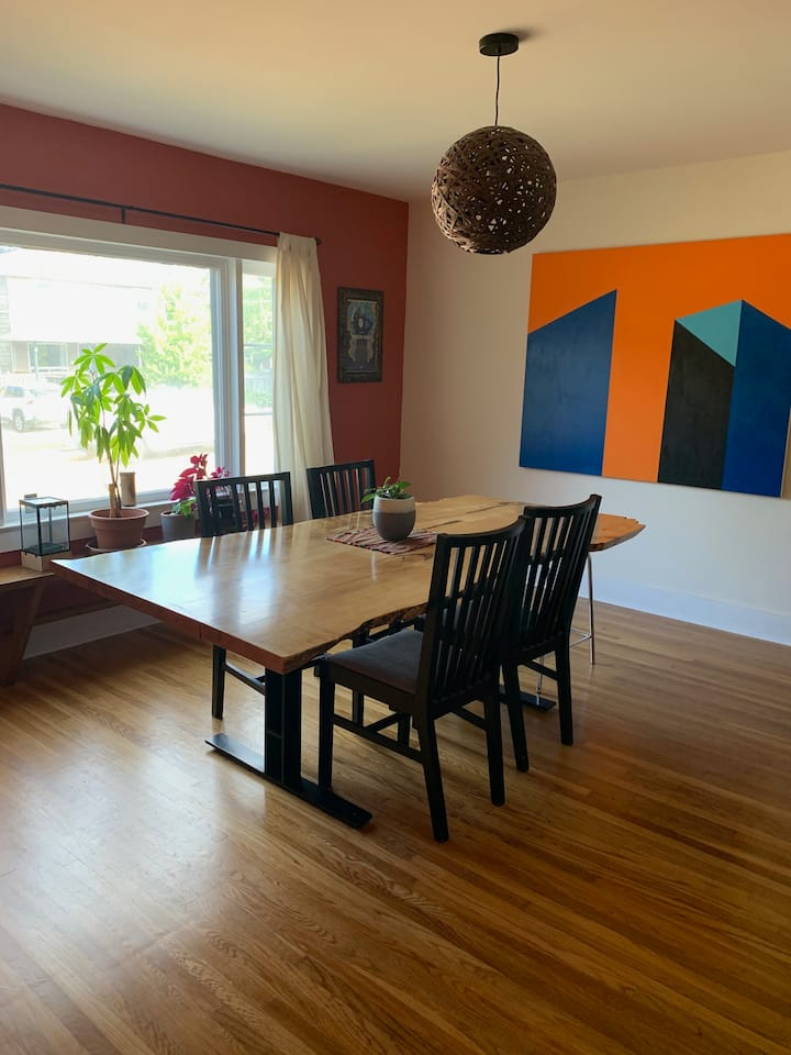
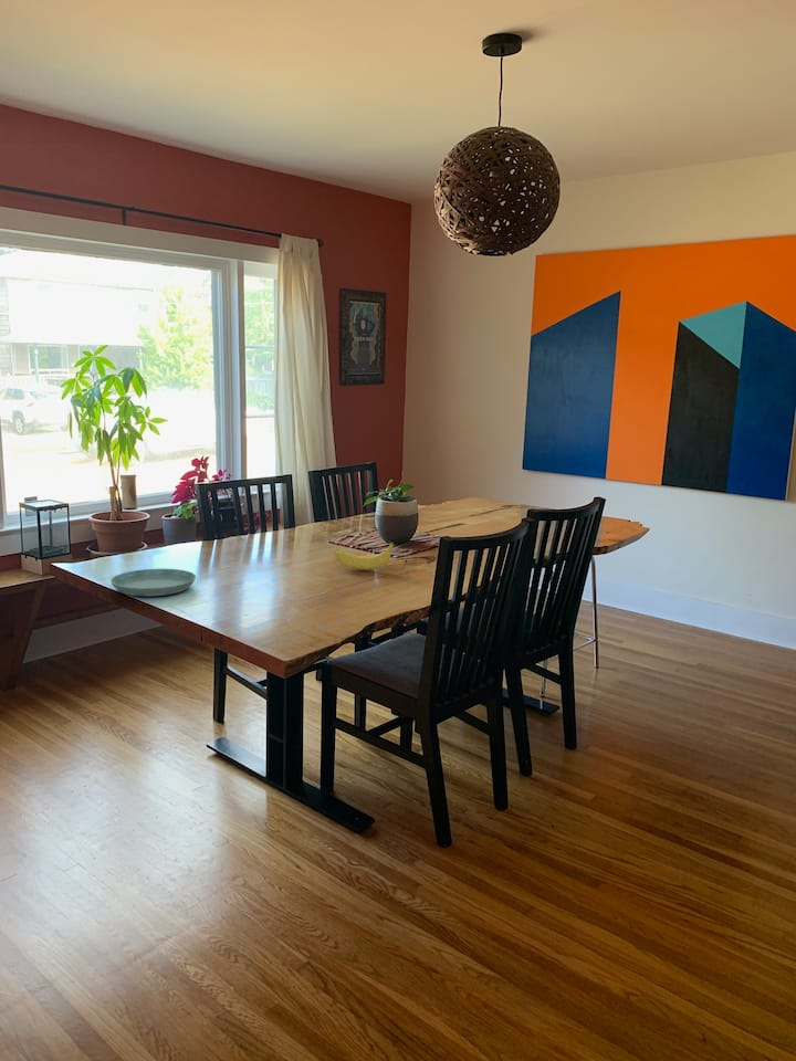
+ fruit [333,542,395,571]
+ saucer [109,568,197,597]
